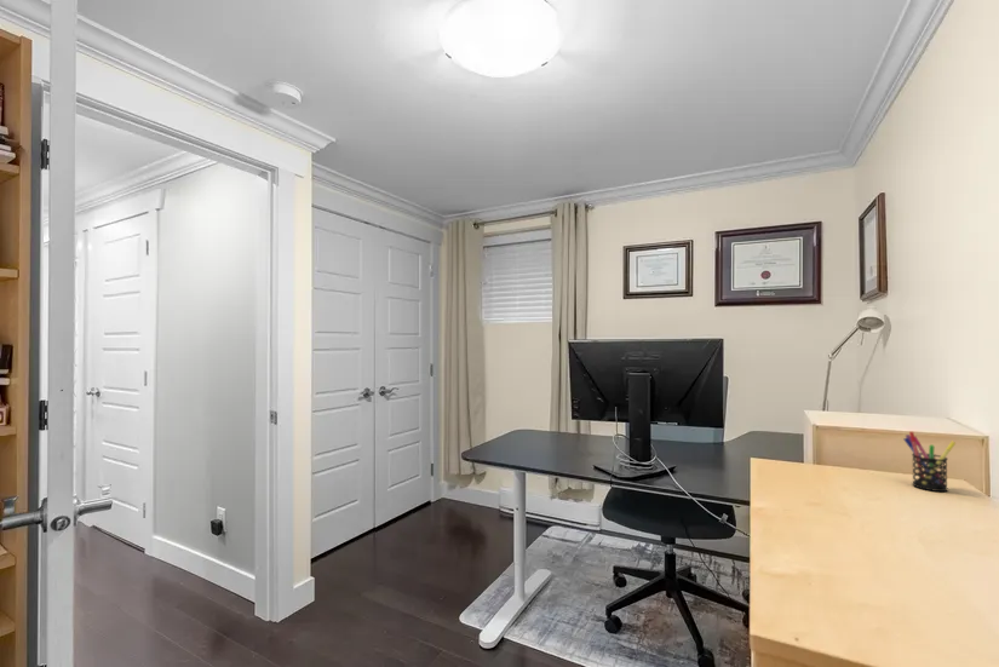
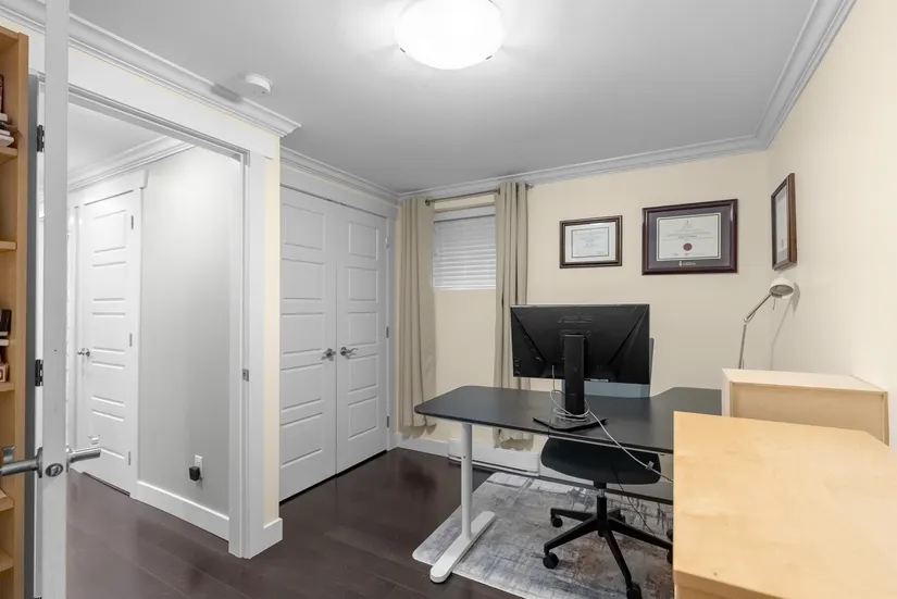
- pen holder [903,431,957,493]
